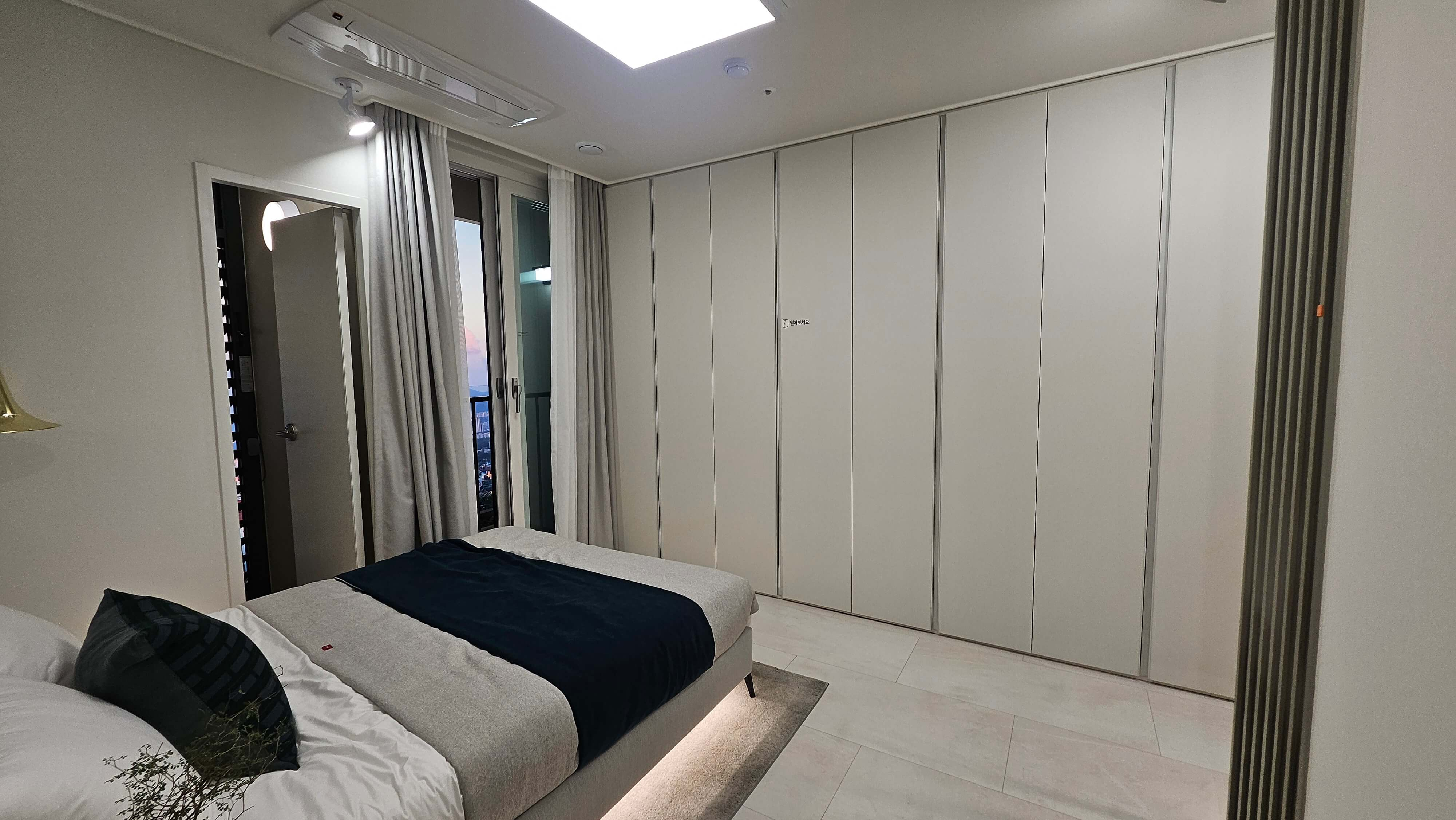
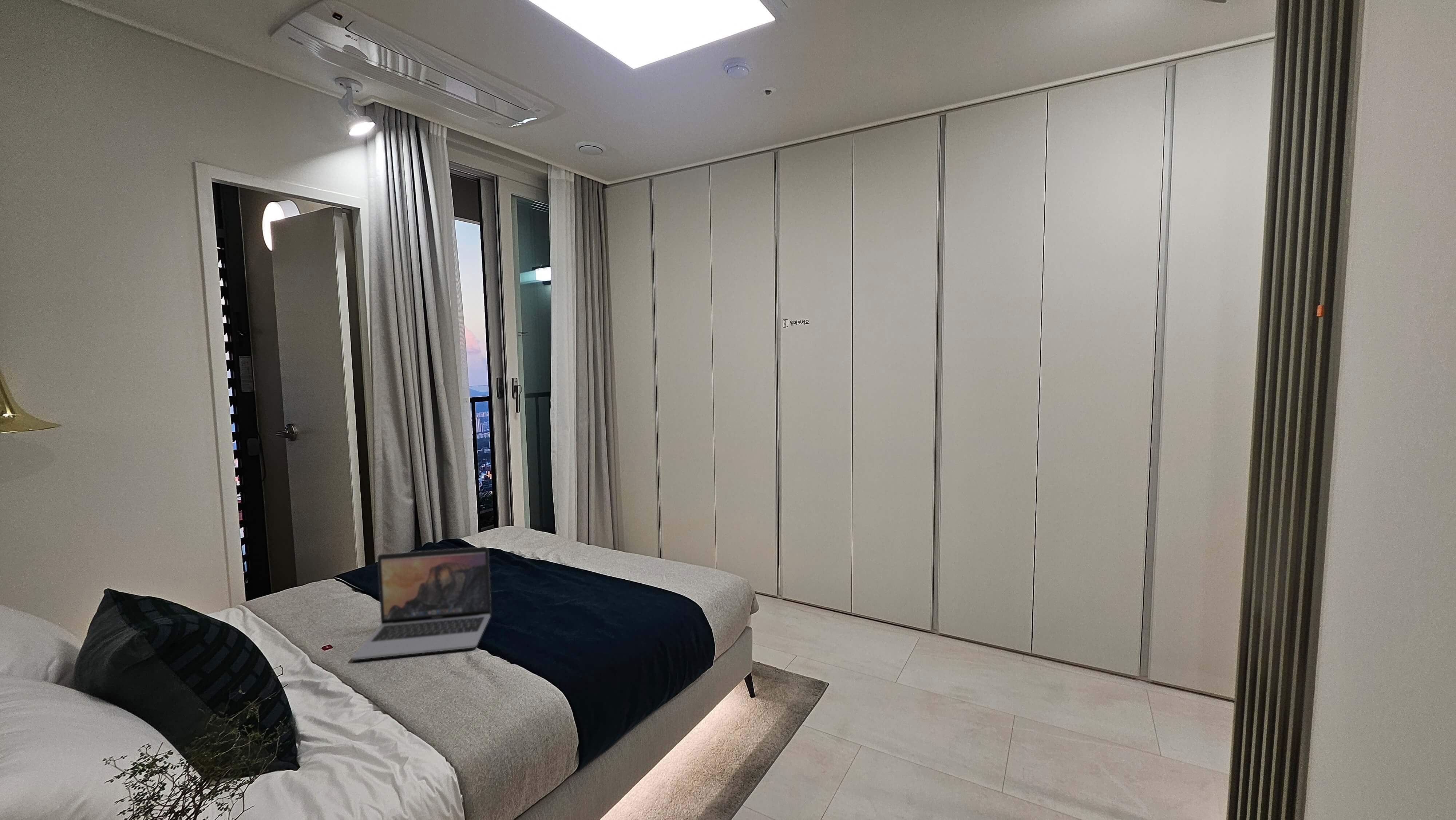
+ laptop [351,547,491,661]
